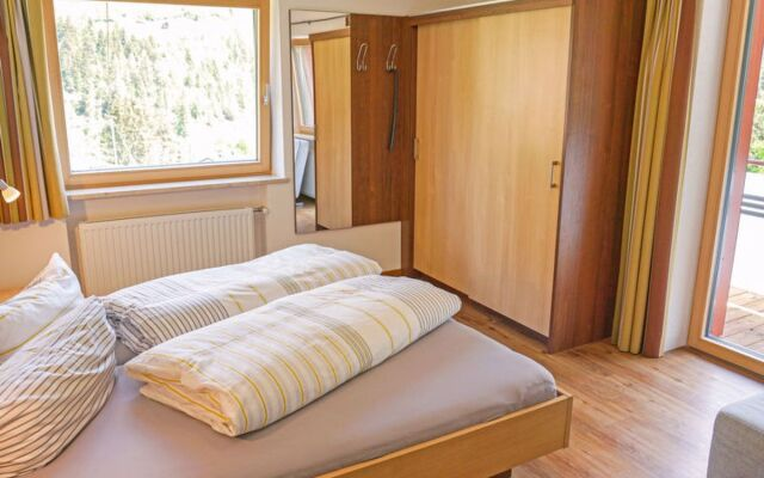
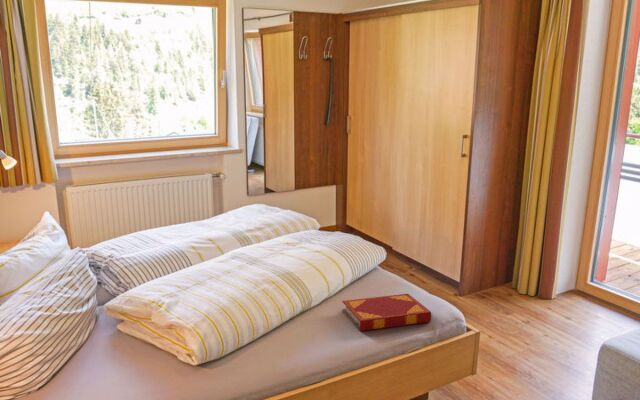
+ hardback book [341,293,432,332]
